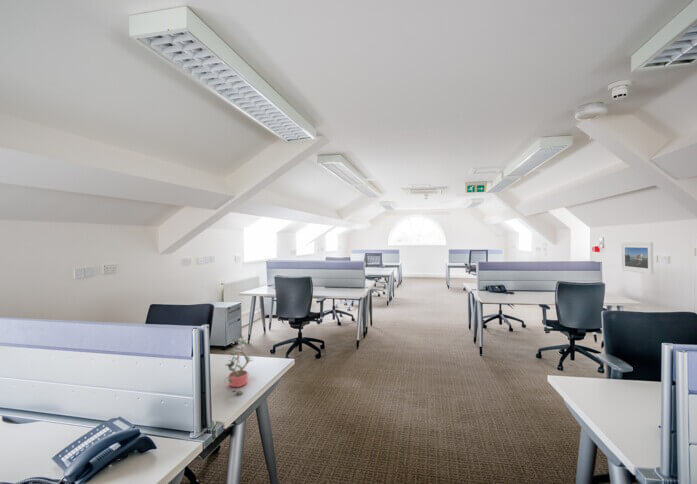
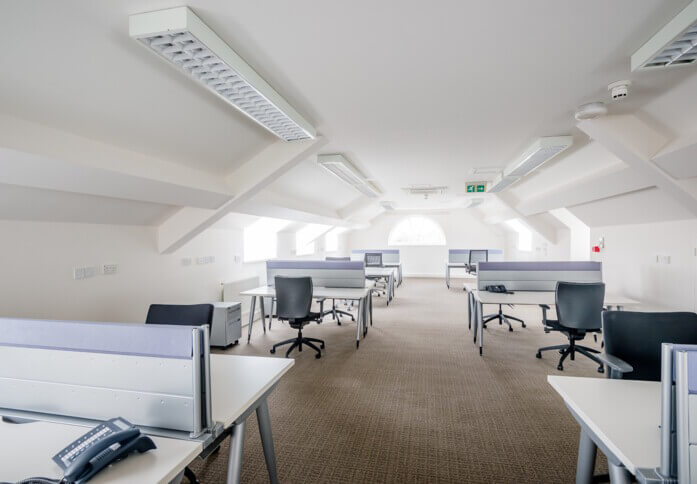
- potted plant [219,333,255,396]
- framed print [620,242,654,275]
